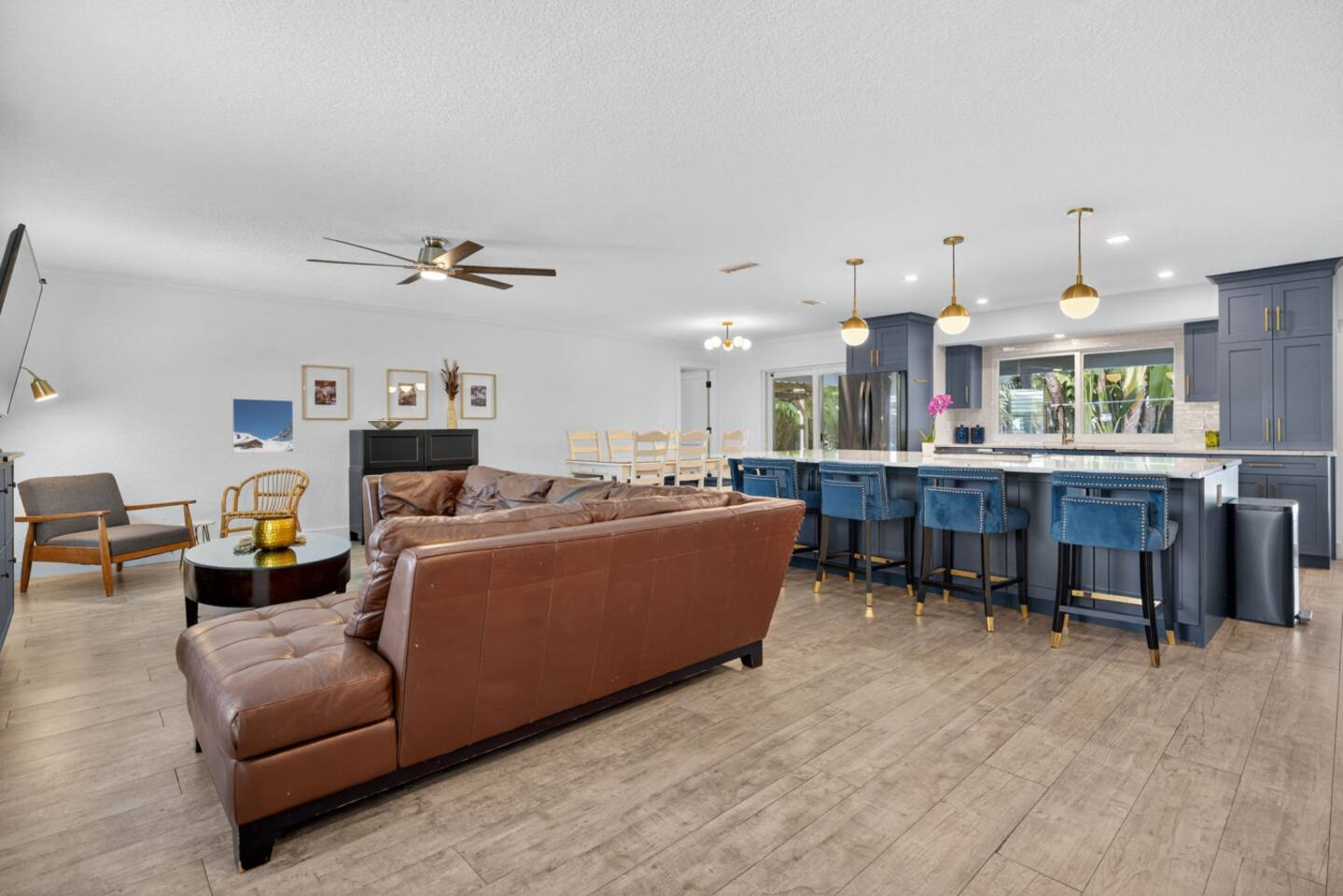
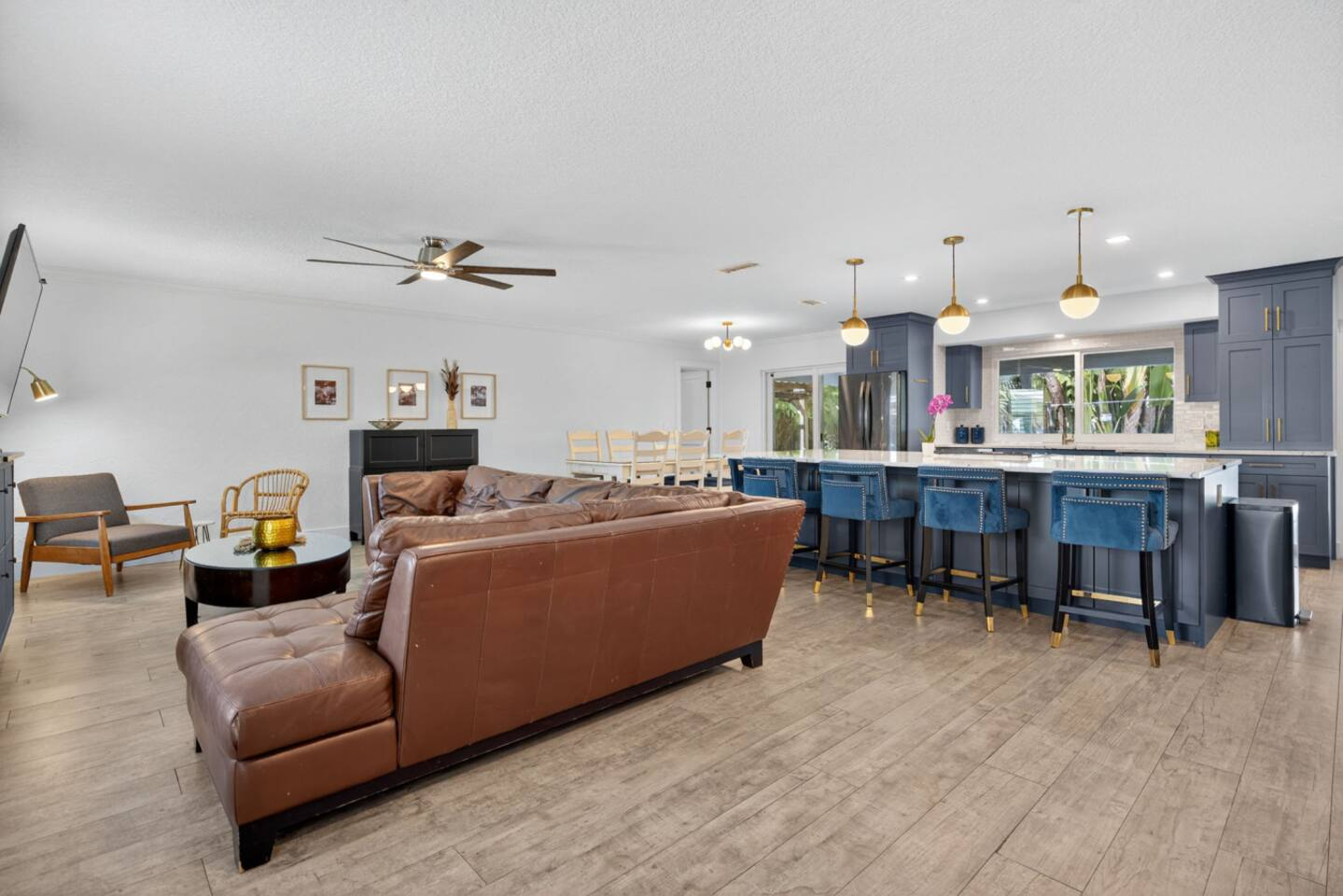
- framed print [231,398,294,454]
